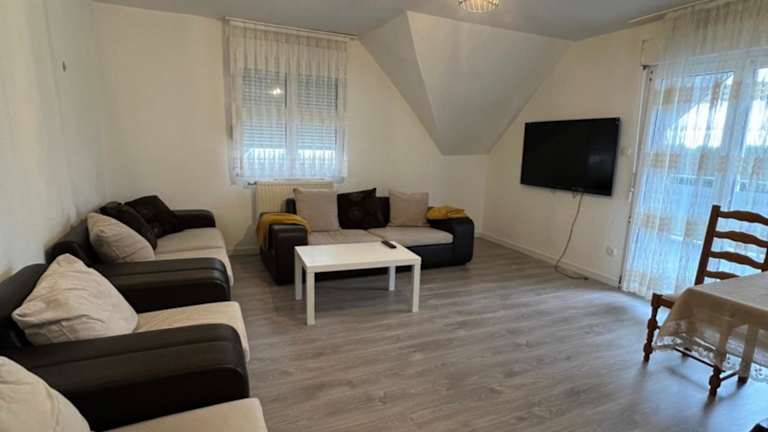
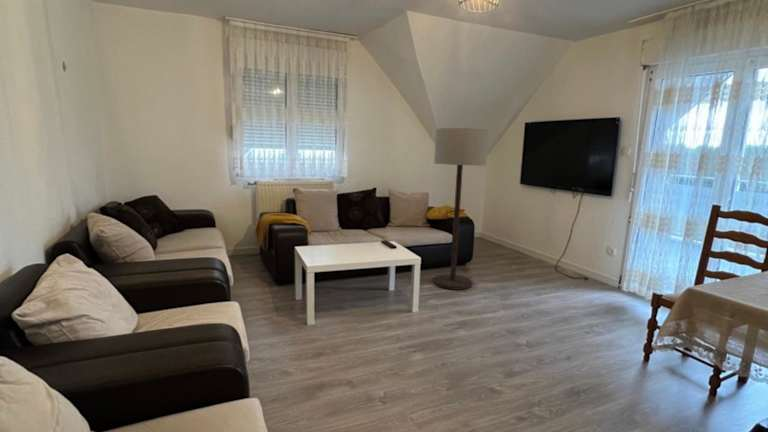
+ floor lamp [432,127,490,291]
